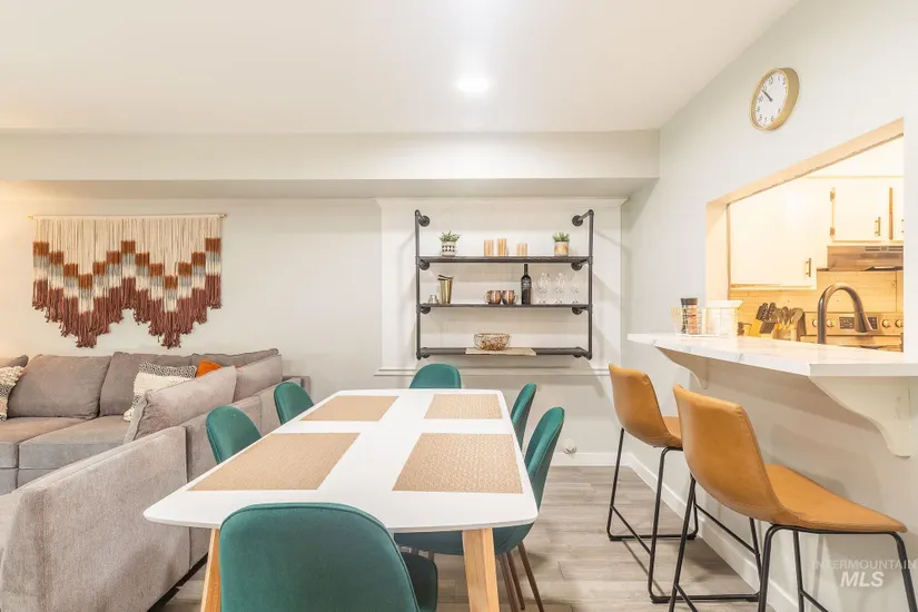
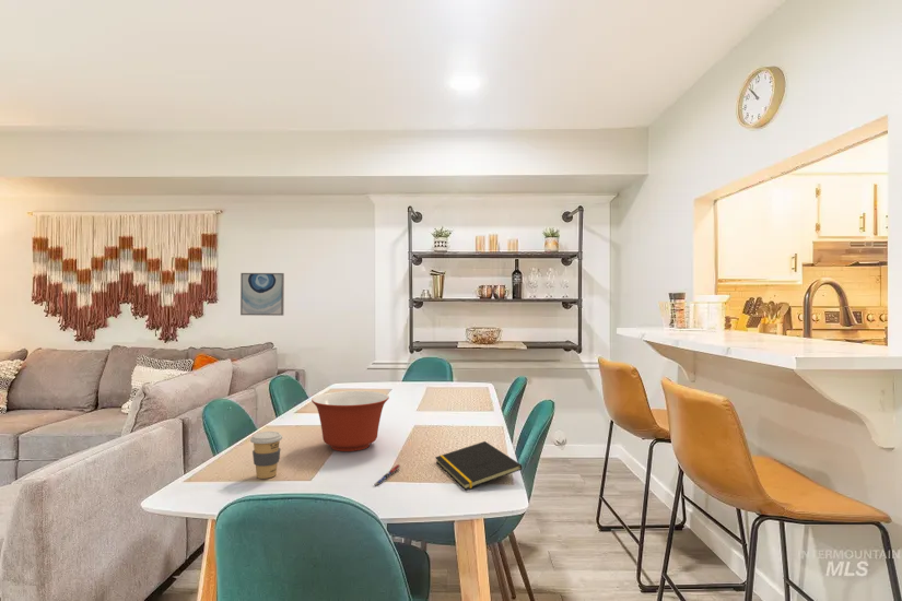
+ wall art [239,272,285,317]
+ notepad [434,440,523,491]
+ coffee cup [249,431,283,480]
+ pen [375,463,400,486]
+ mixing bowl [311,390,390,452]
